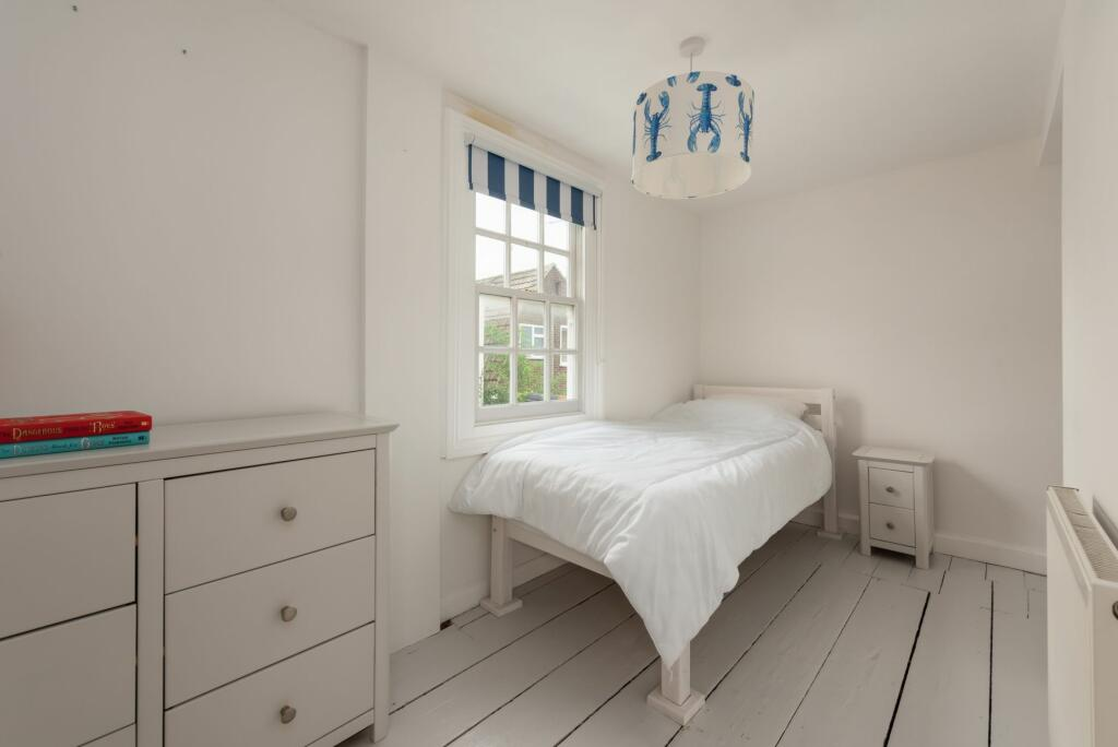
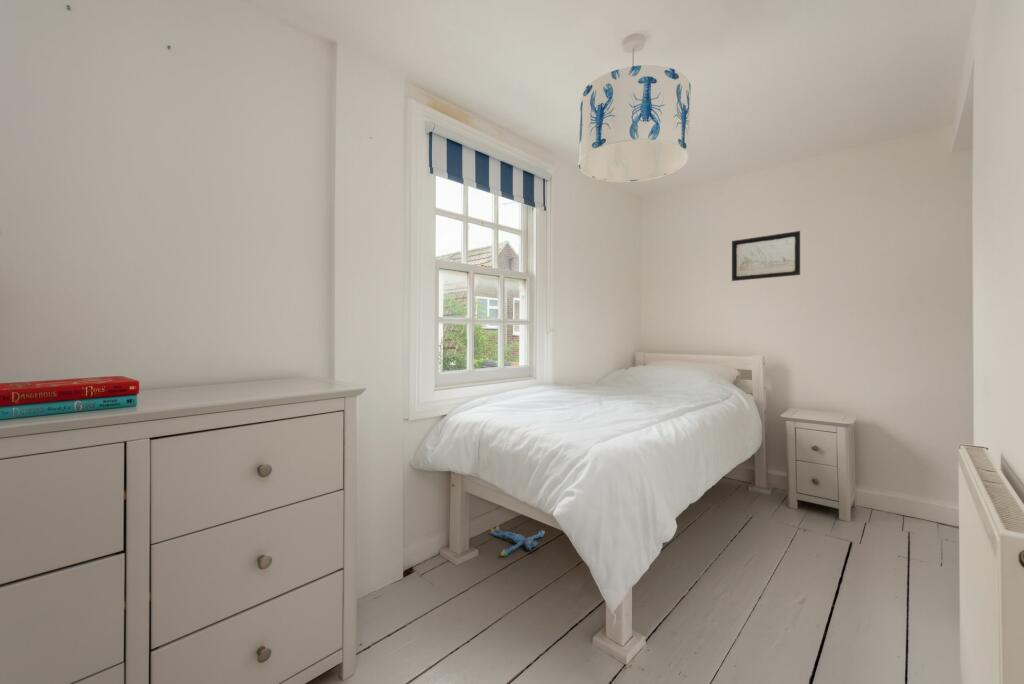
+ wall art [731,230,801,282]
+ plush toy [490,524,546,557]
